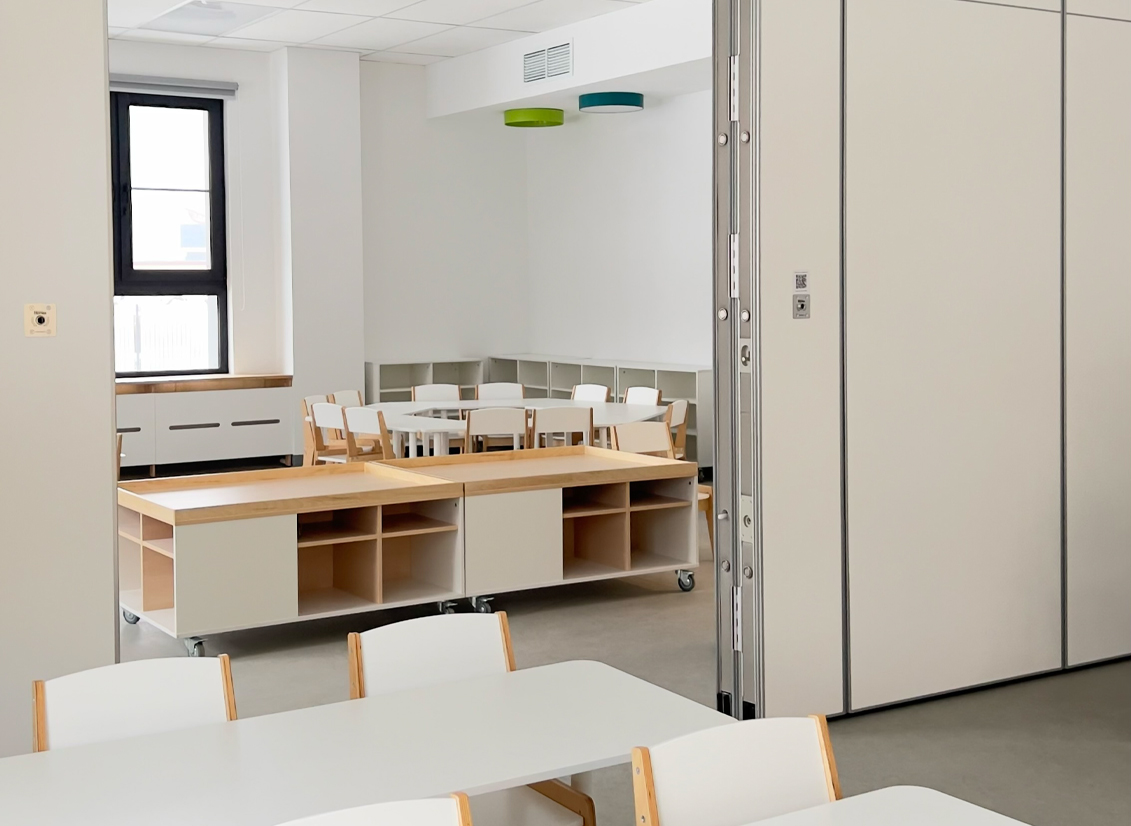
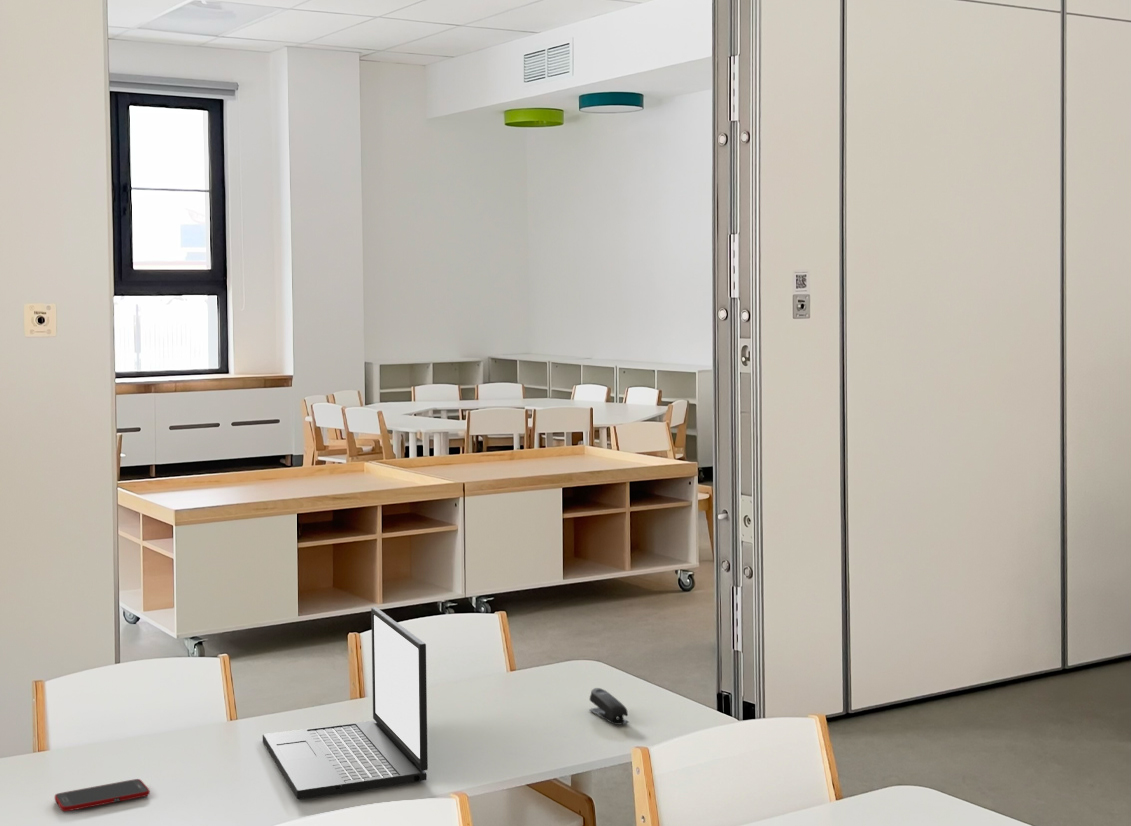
+ laptop [262,606,429,800]
+ stapler [588,687,629,726]
+ cell phone [54,778,151,813]
